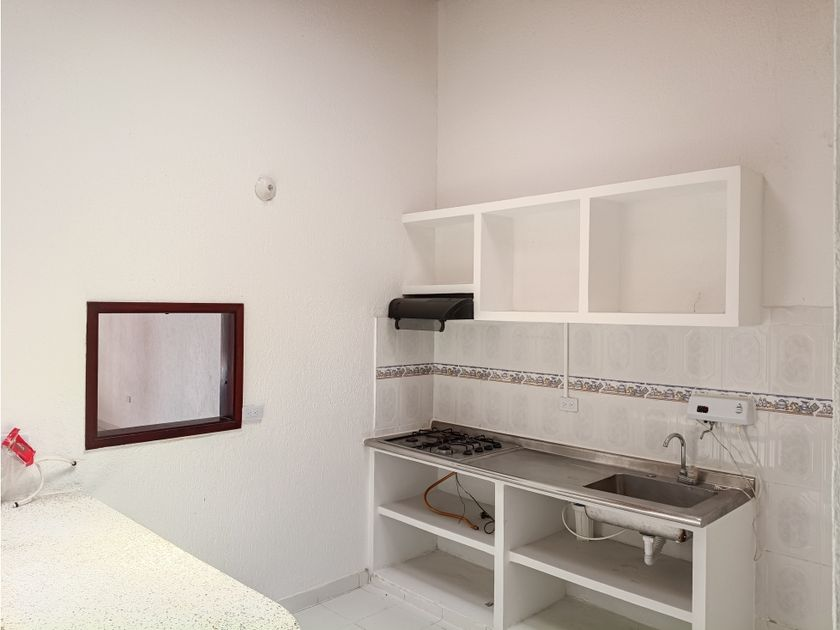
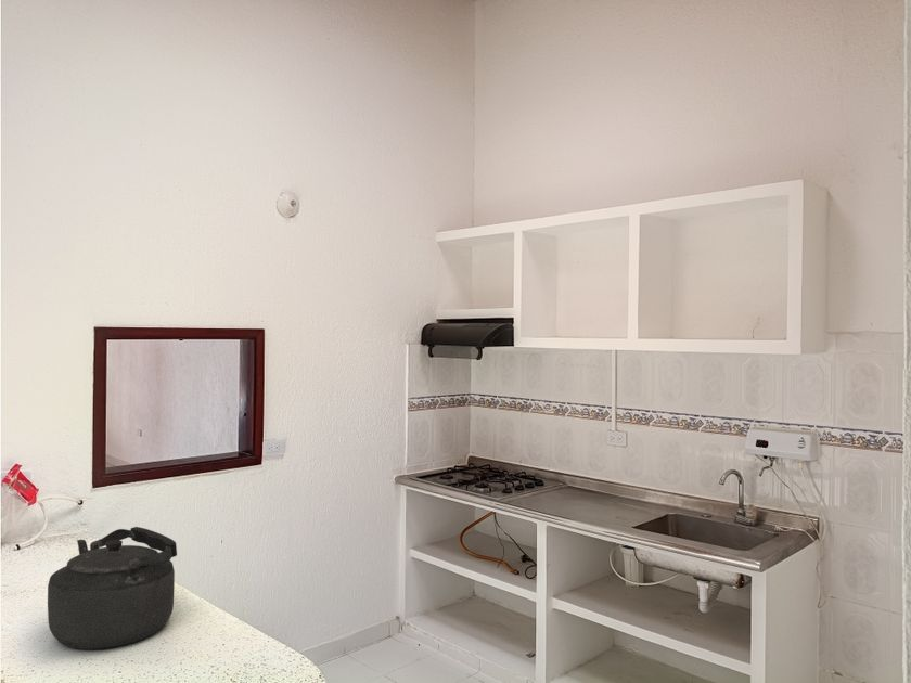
+ kettle [47,526,178,650]
